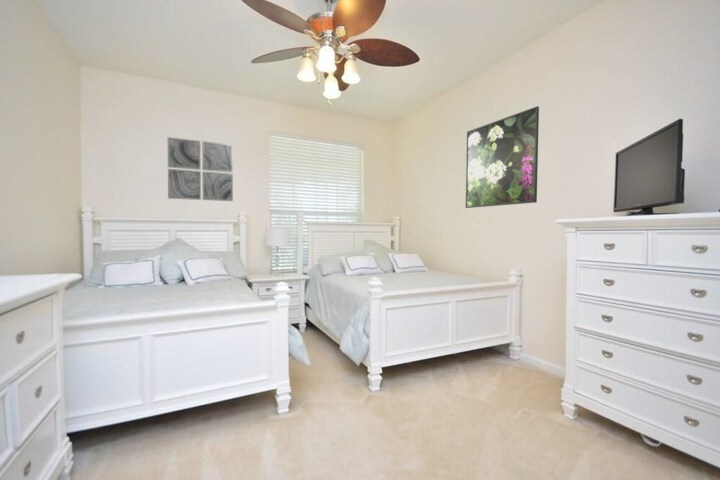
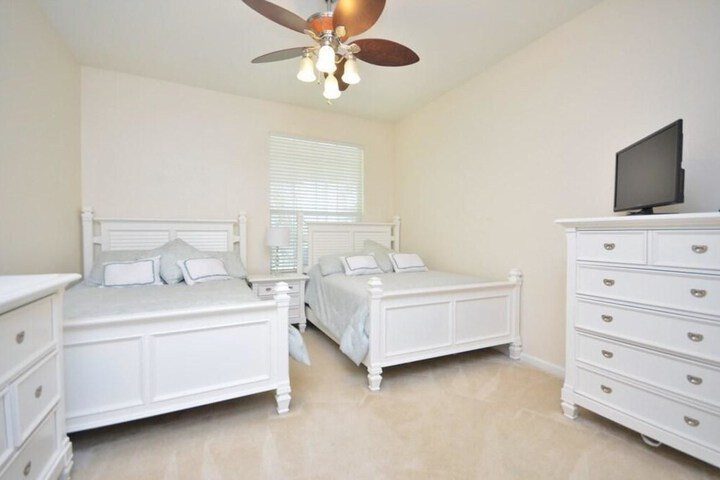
- wall art [167,136,234,202]
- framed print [465,105,540,209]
